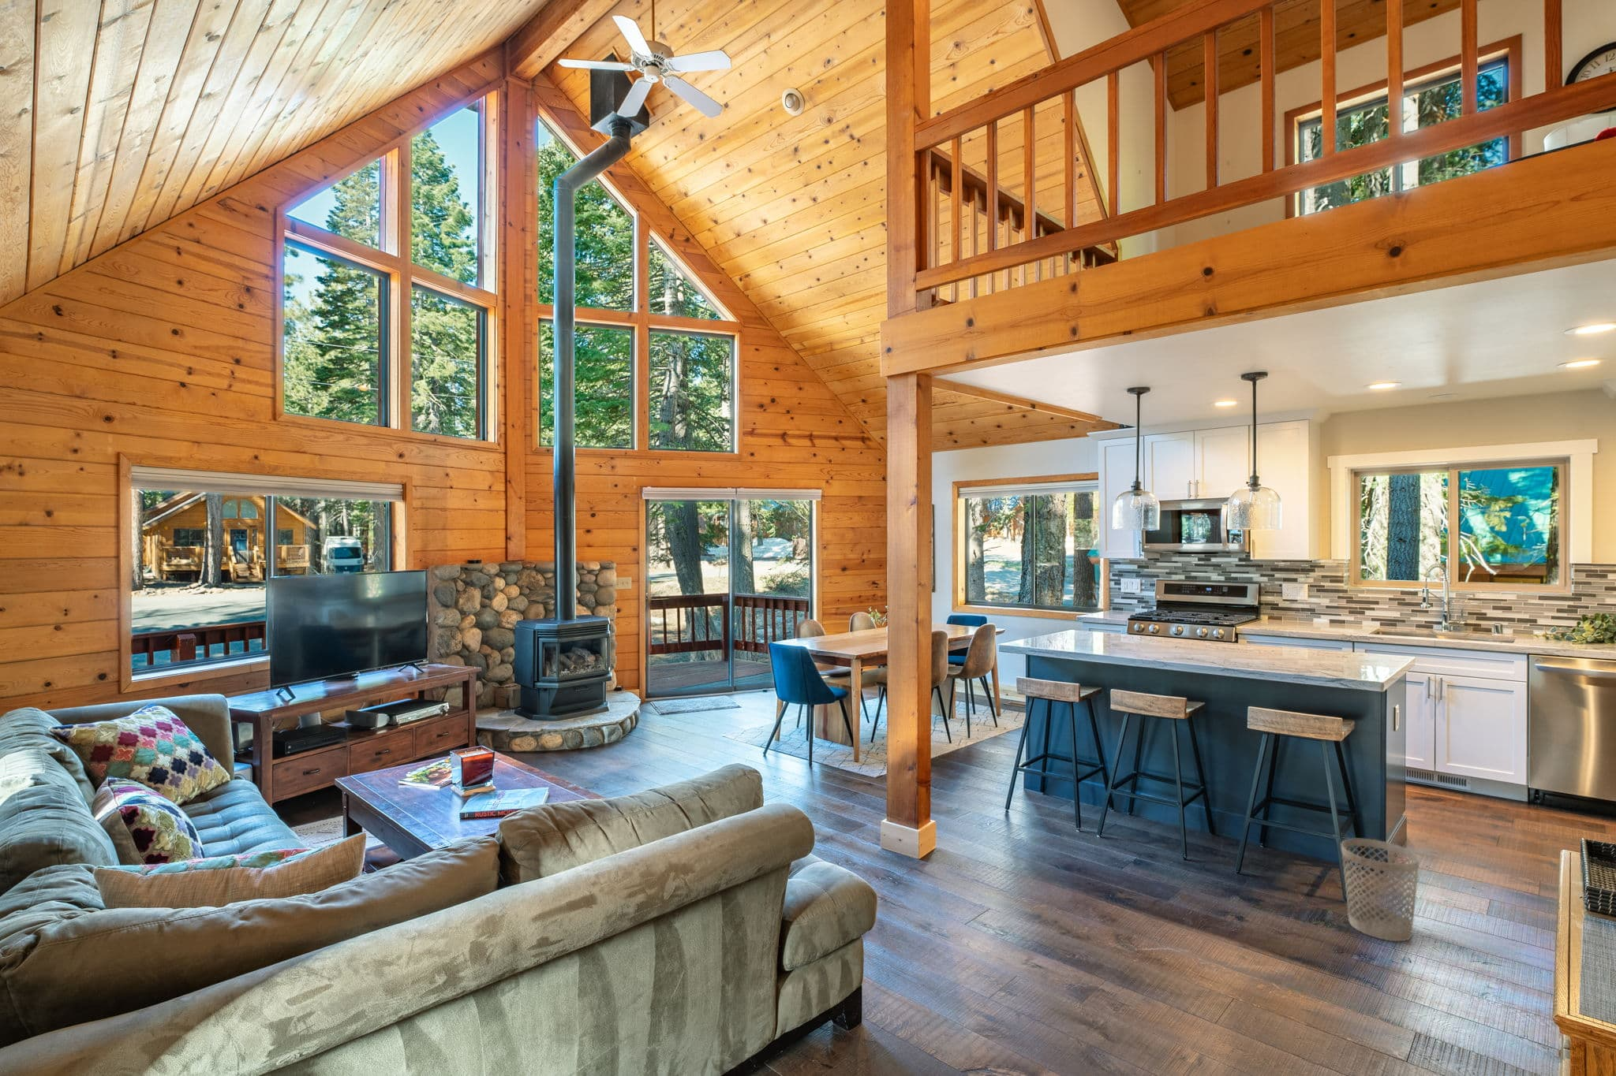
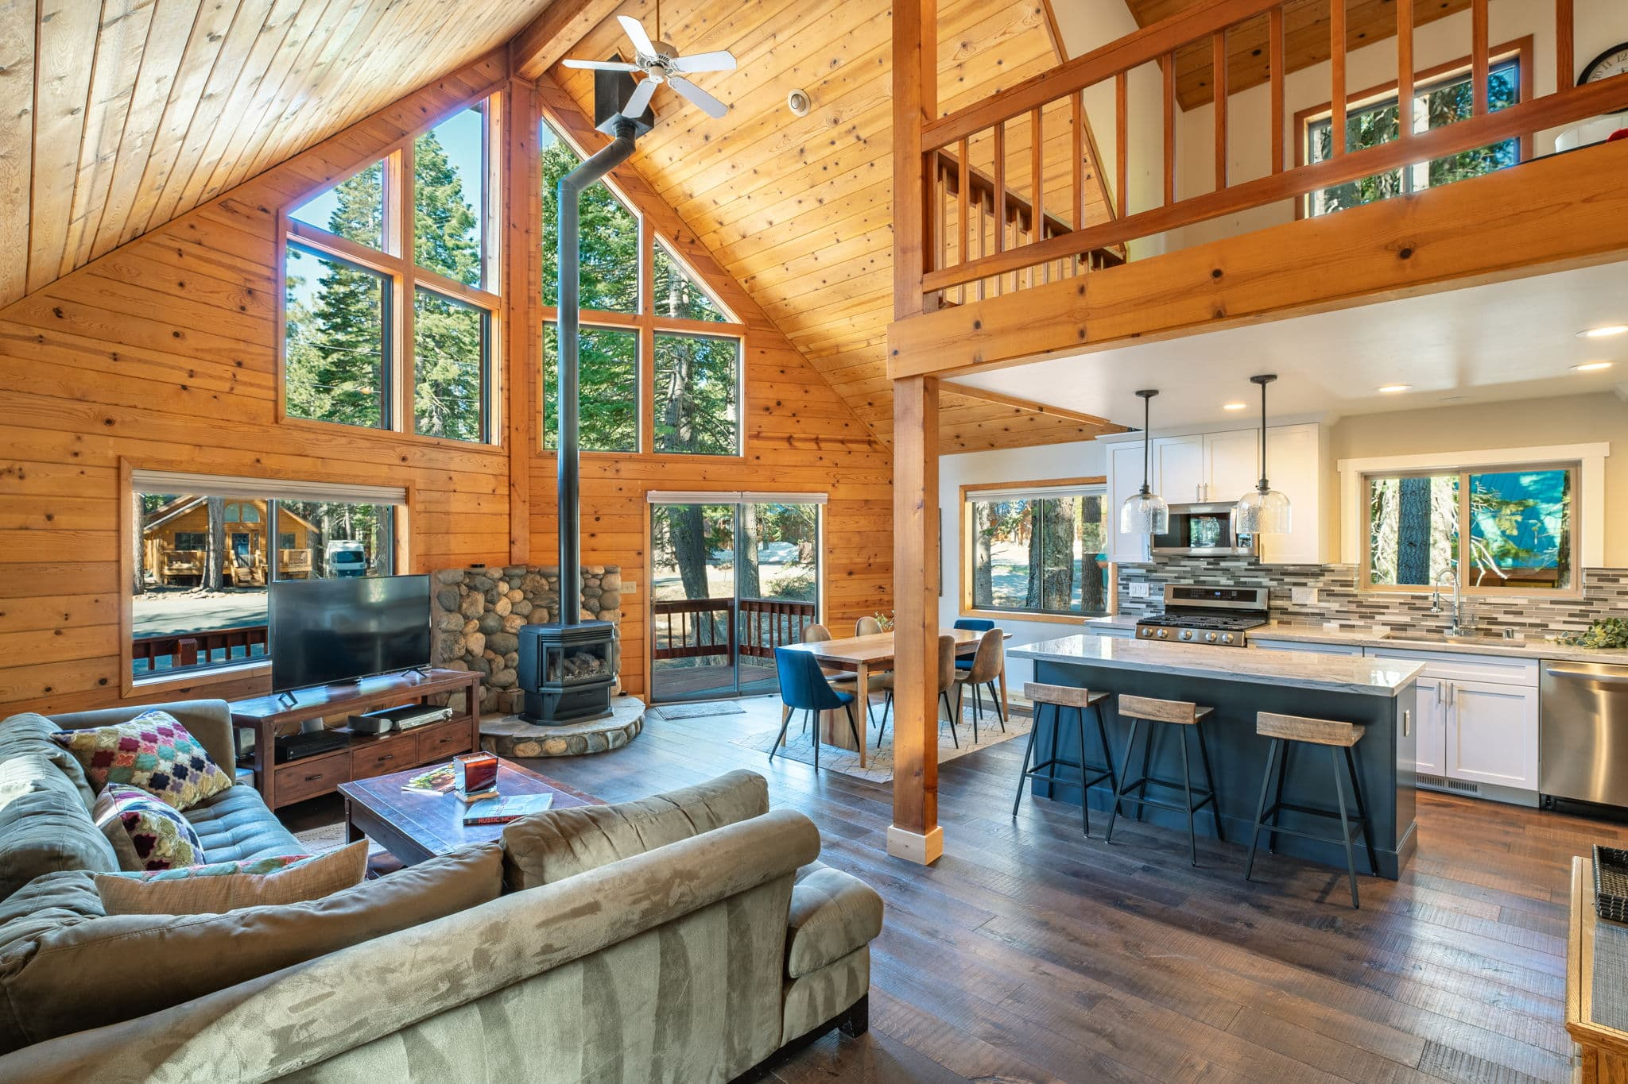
- wastebasket [1341,838,1420,942]
